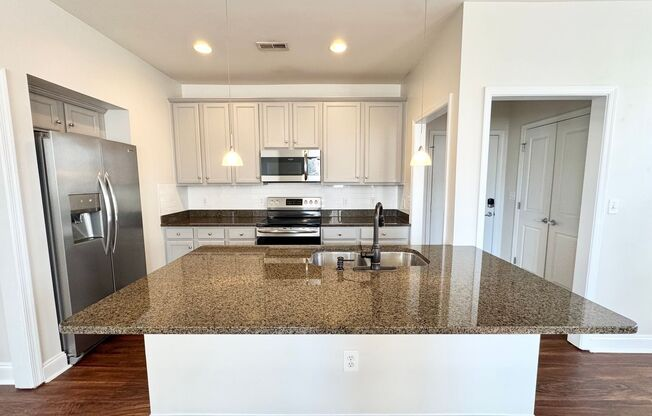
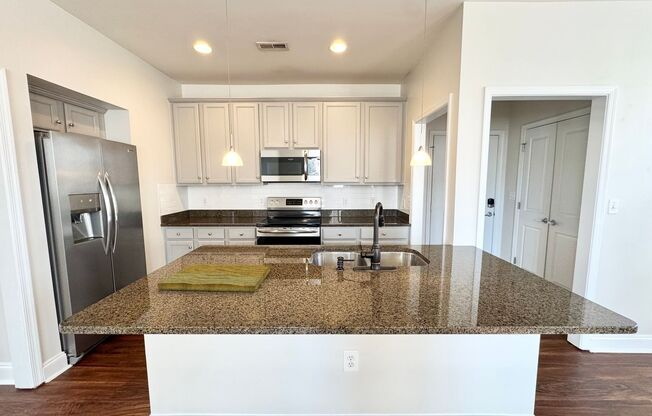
+ cutting board [156,263,271,293]
